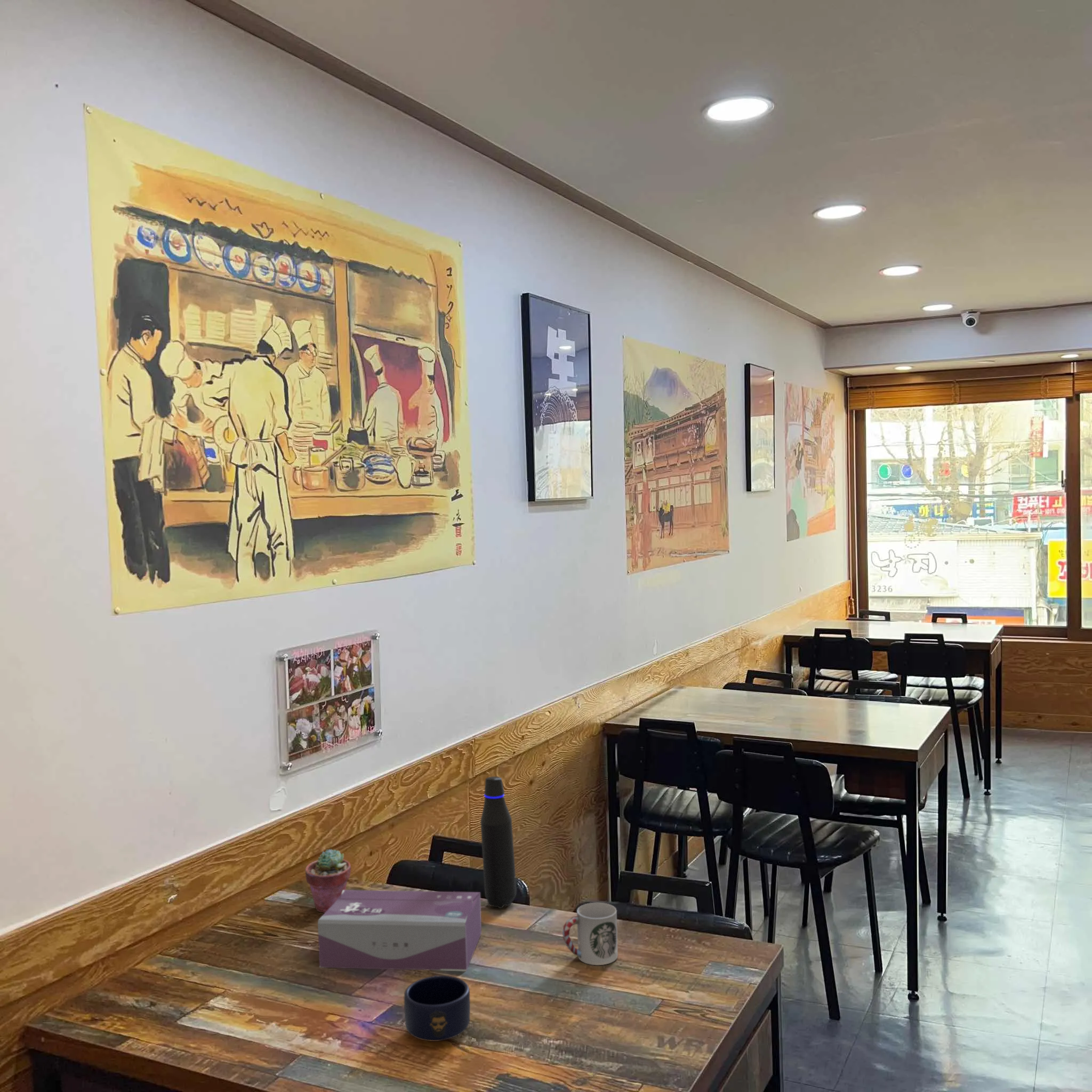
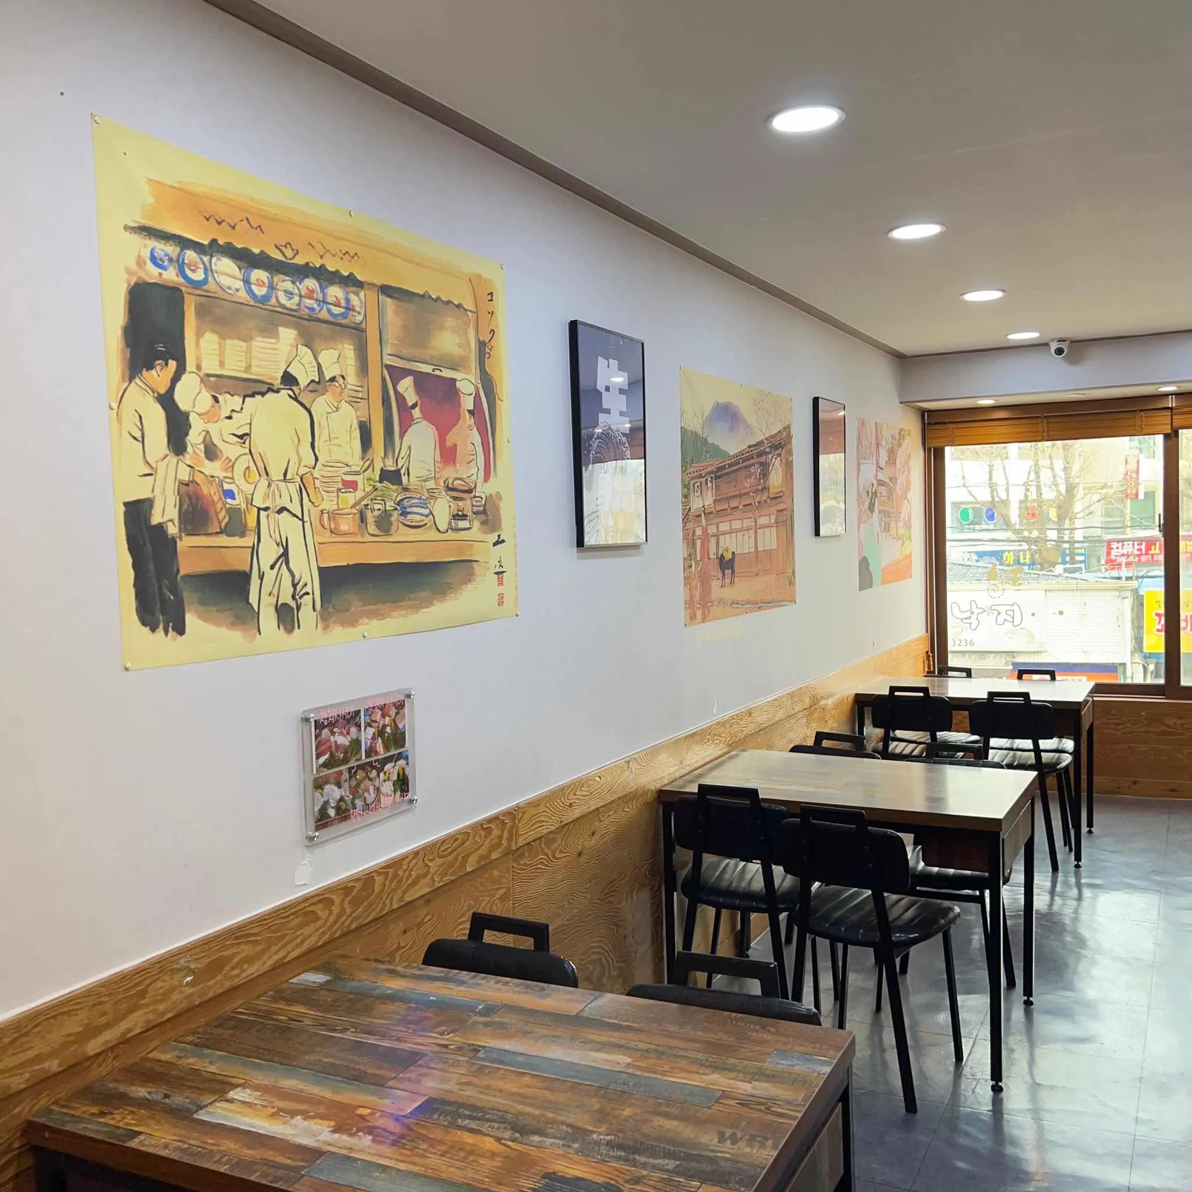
- water bottle [480,776,517,909]
- potted succulent [304,848,351,913]
- tissue box [317,889,482,971]
- cup [562,902,618,966]
- mug [404,975,471,1042]
